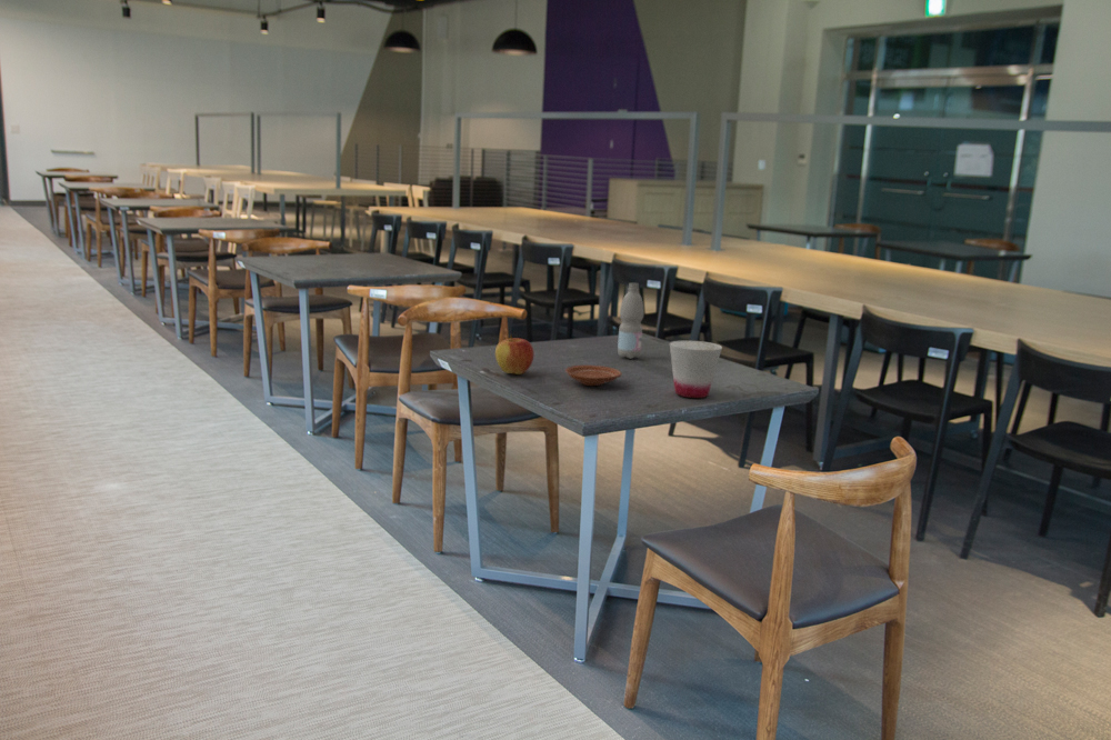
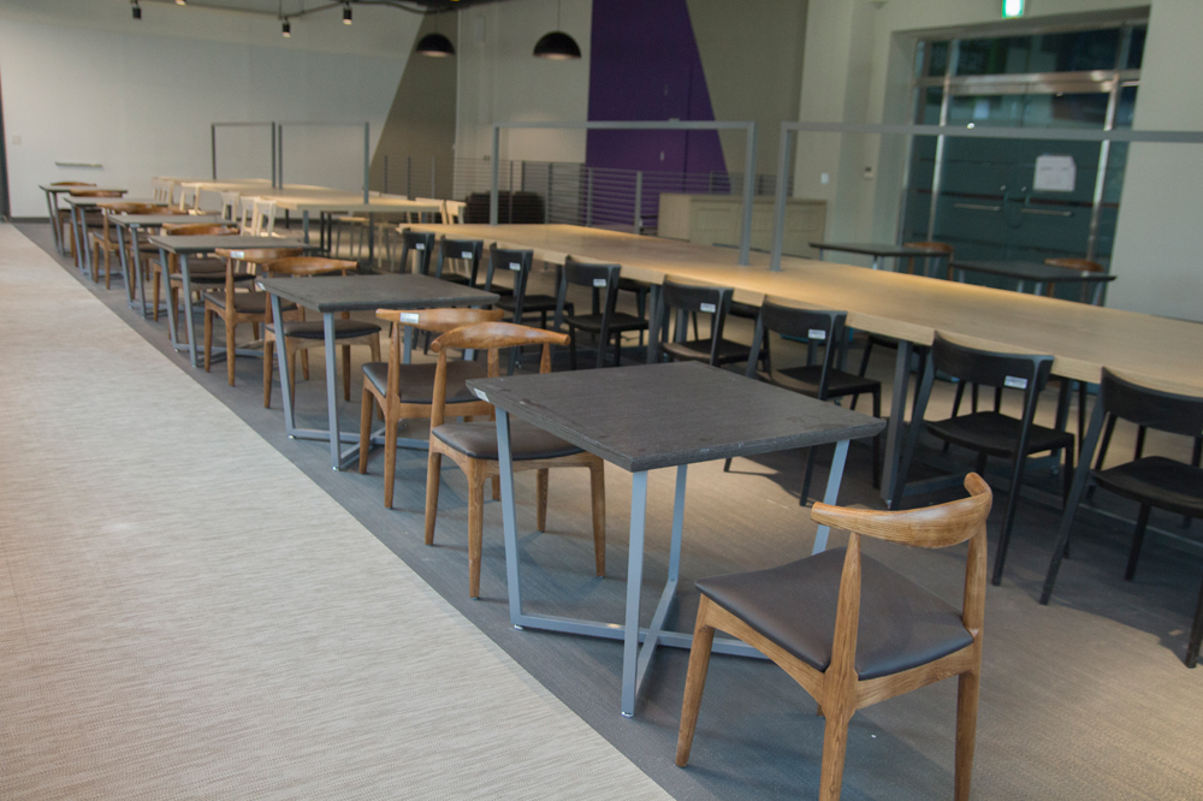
- cup [669,340,723,399]
- water bottle [617,282,645,360]
- plate [564,364,622,387]
- apple [494,333,534,376]
